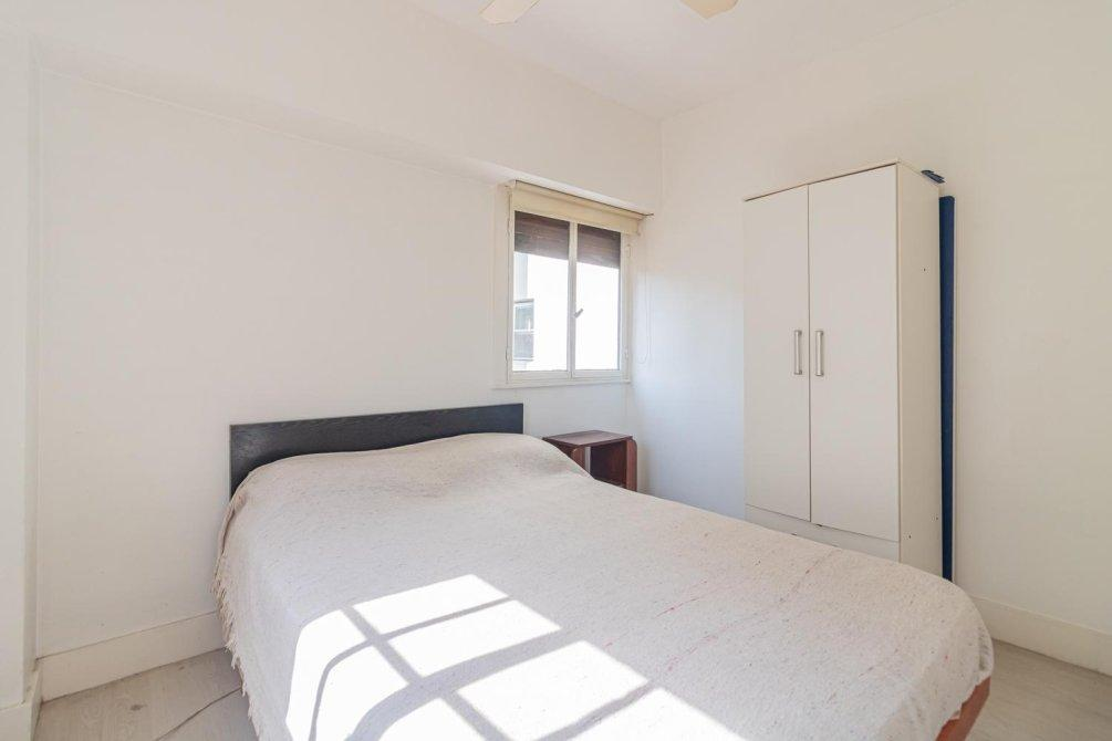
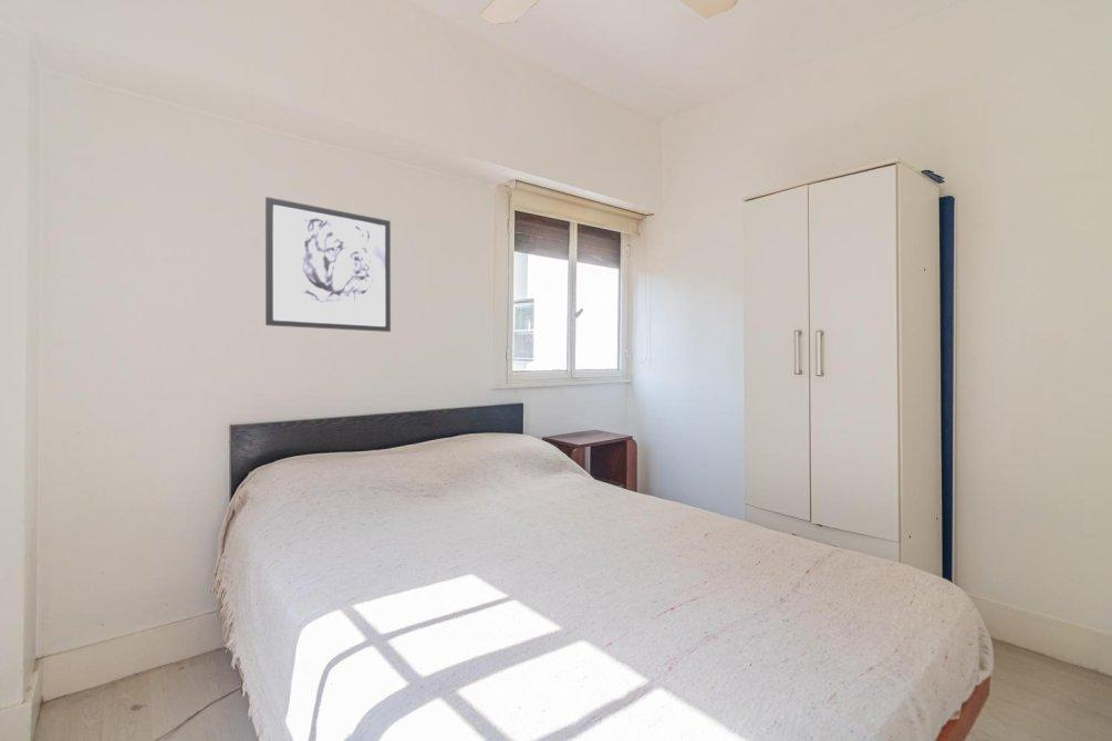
+ wall art [264,196,392,333]
